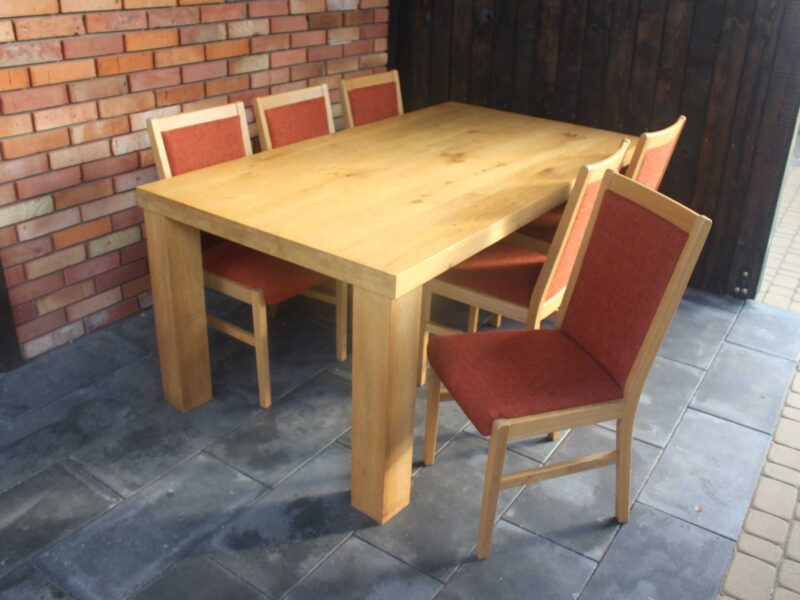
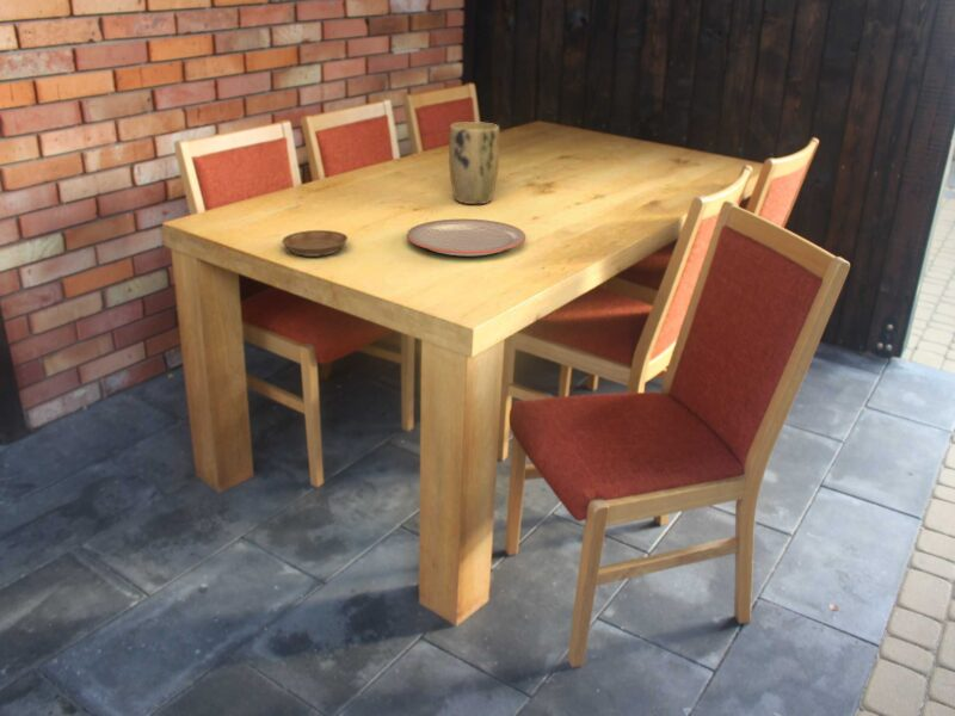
+ saucer [281,229,349,258]
+ plant pot [448,121,500,205]
+ plate [406,218,526,257]
